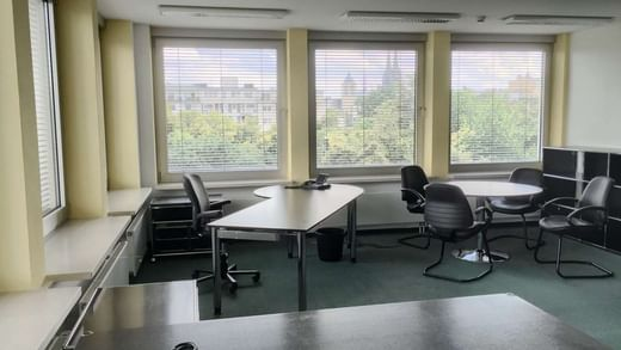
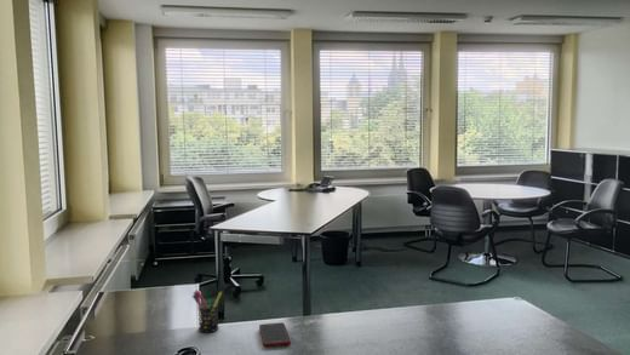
+ pen holder [191,288,223,333]
+ cell phone [258,321,292,348]
